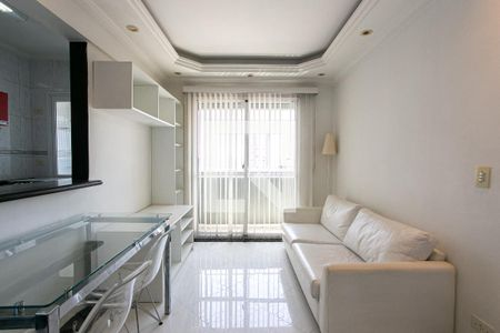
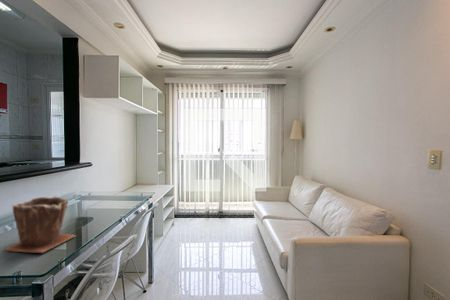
+ plant pot [3,195,76,254]
